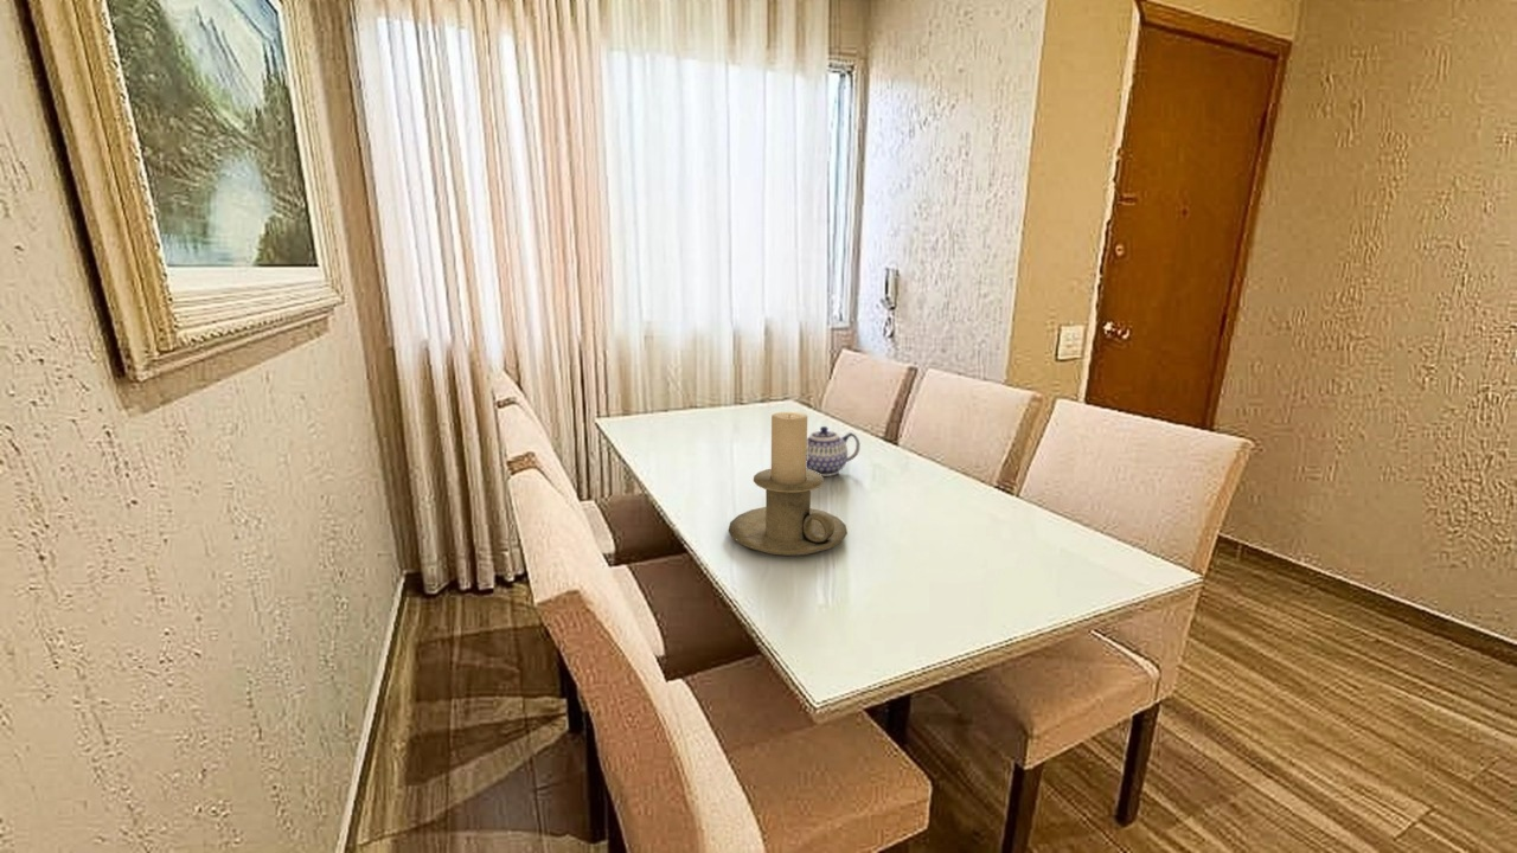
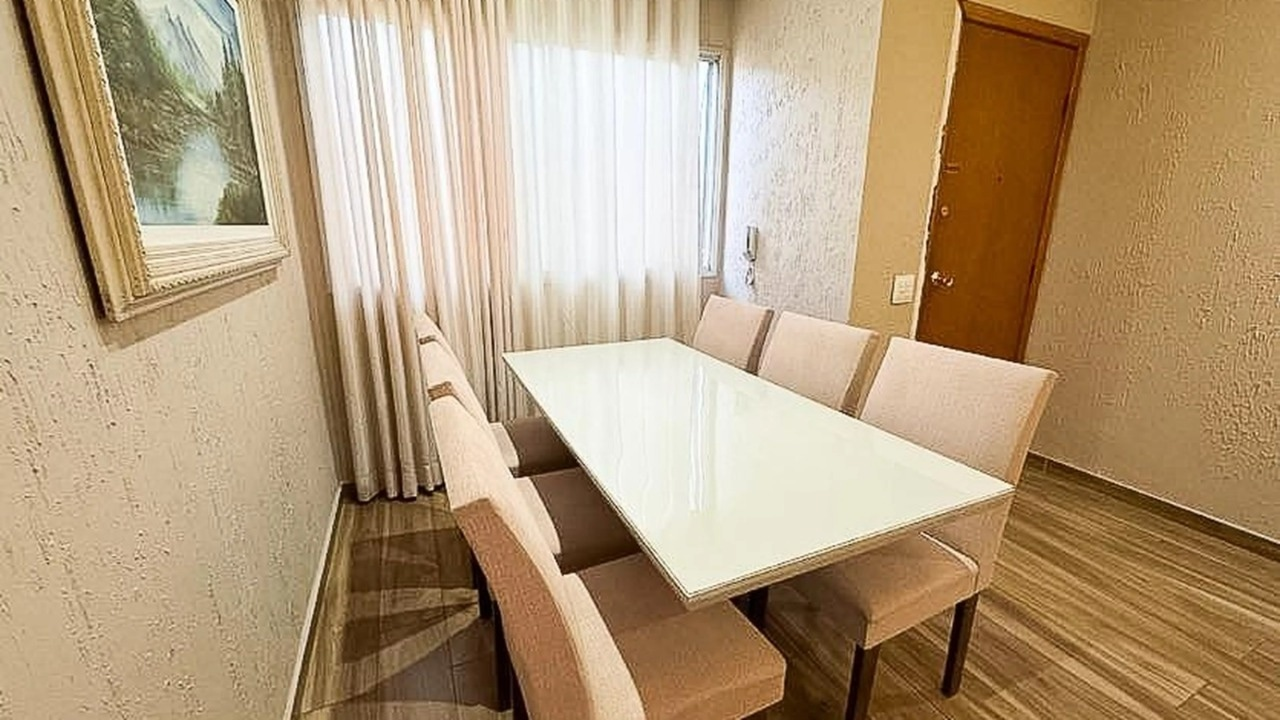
- teapot [806,425,860,477]
- candle holder [728,411,849,557]
